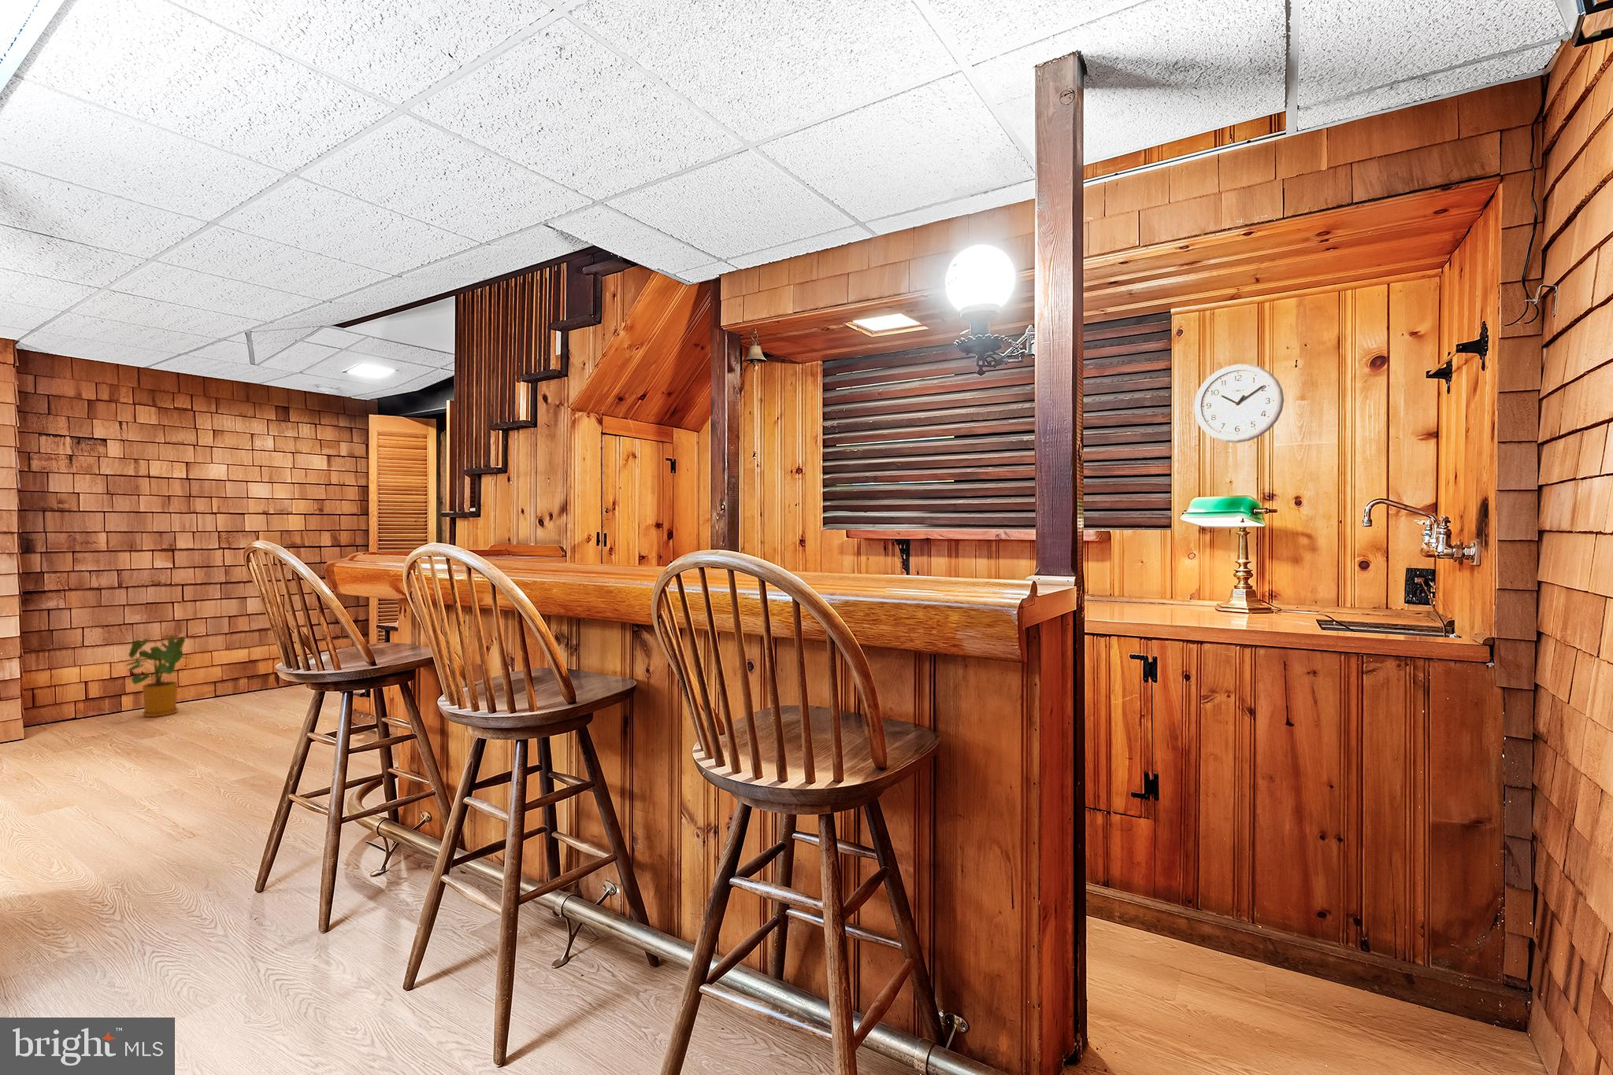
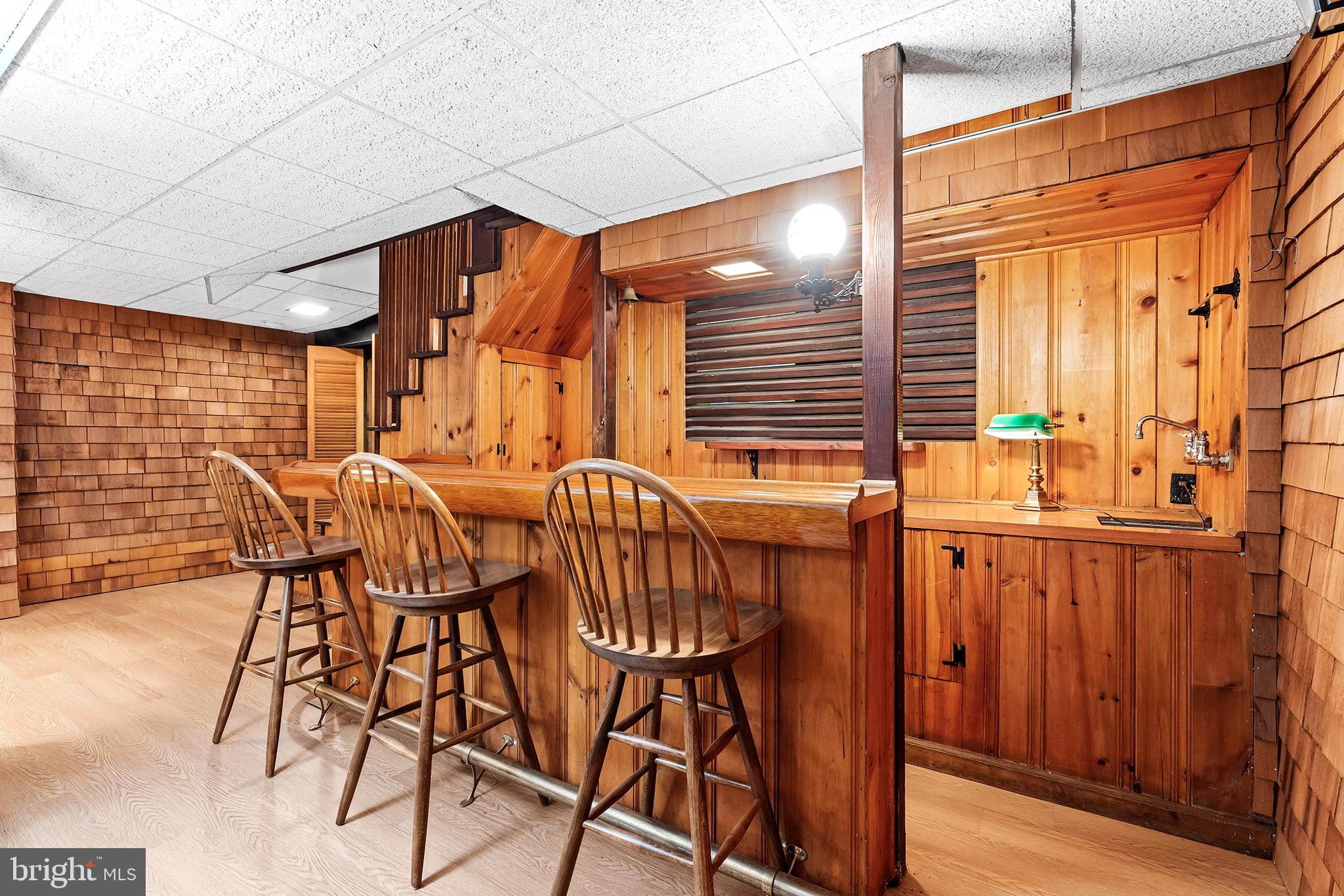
- house plant [124,636,192,717]
- wall clock [1193,364,1284,444]
